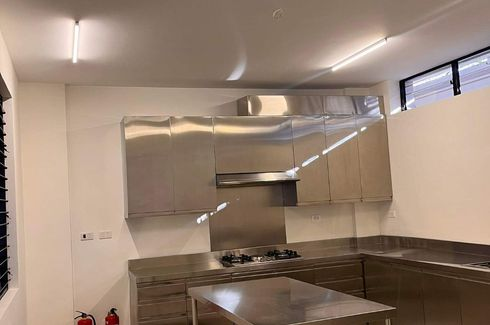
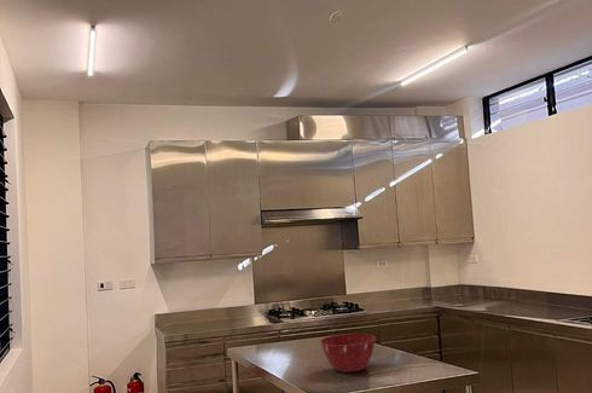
+ mixing bowl [319,333,377,374]
